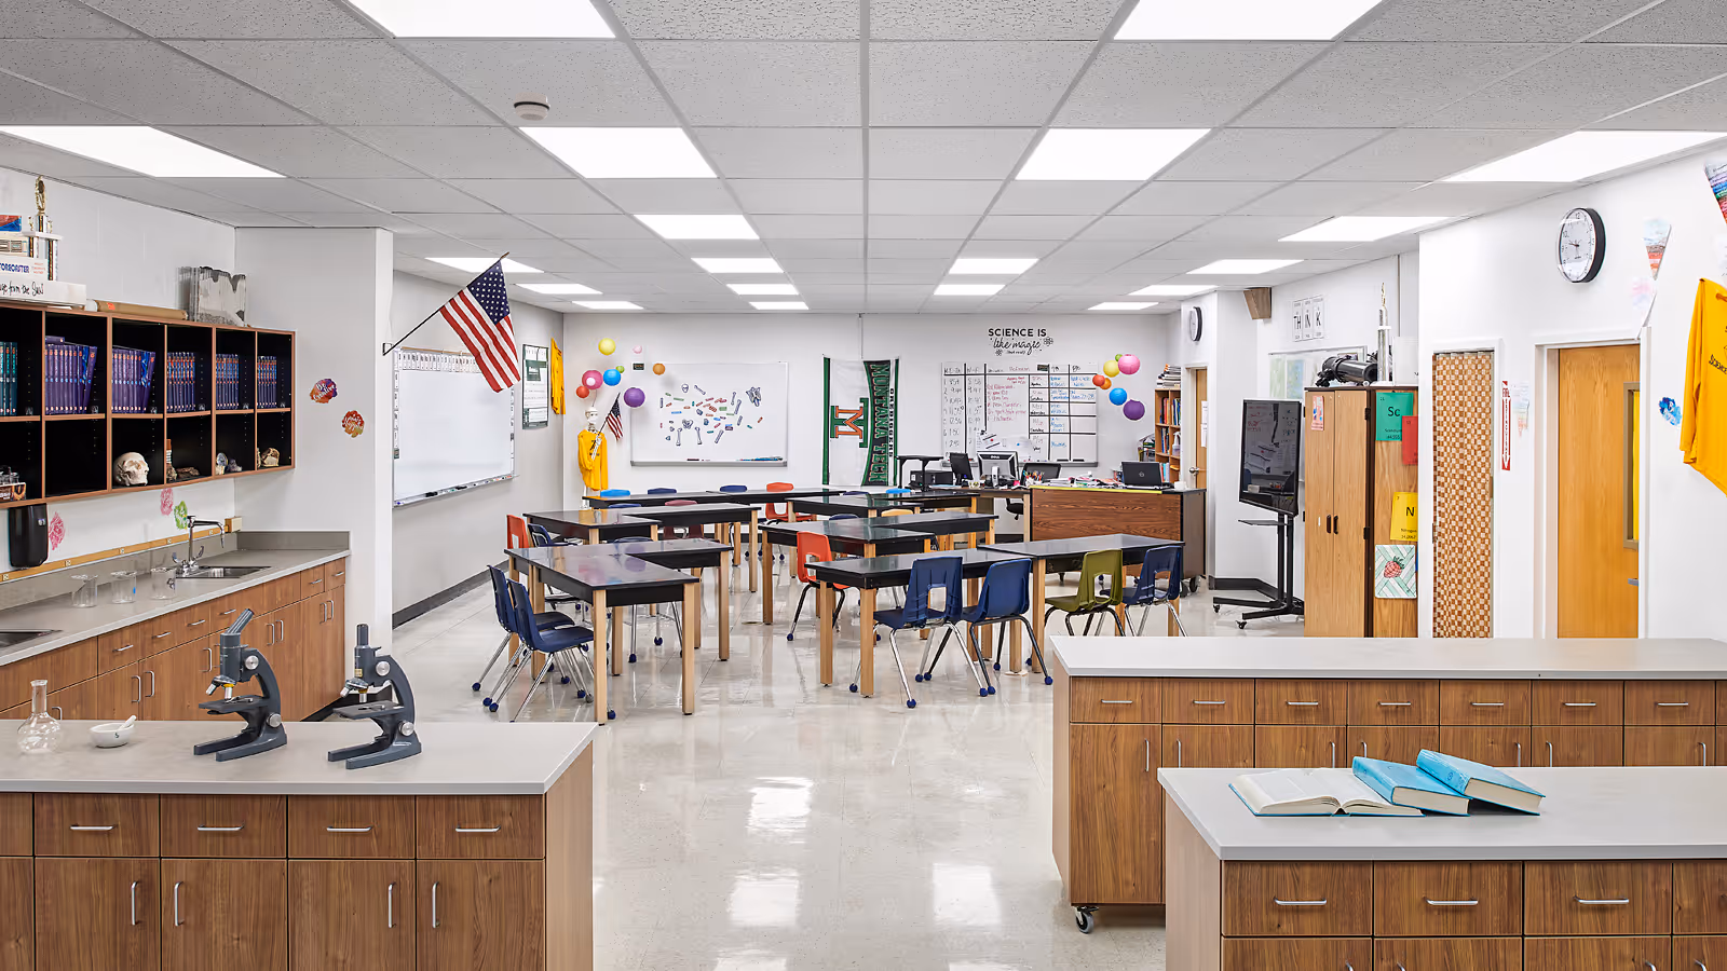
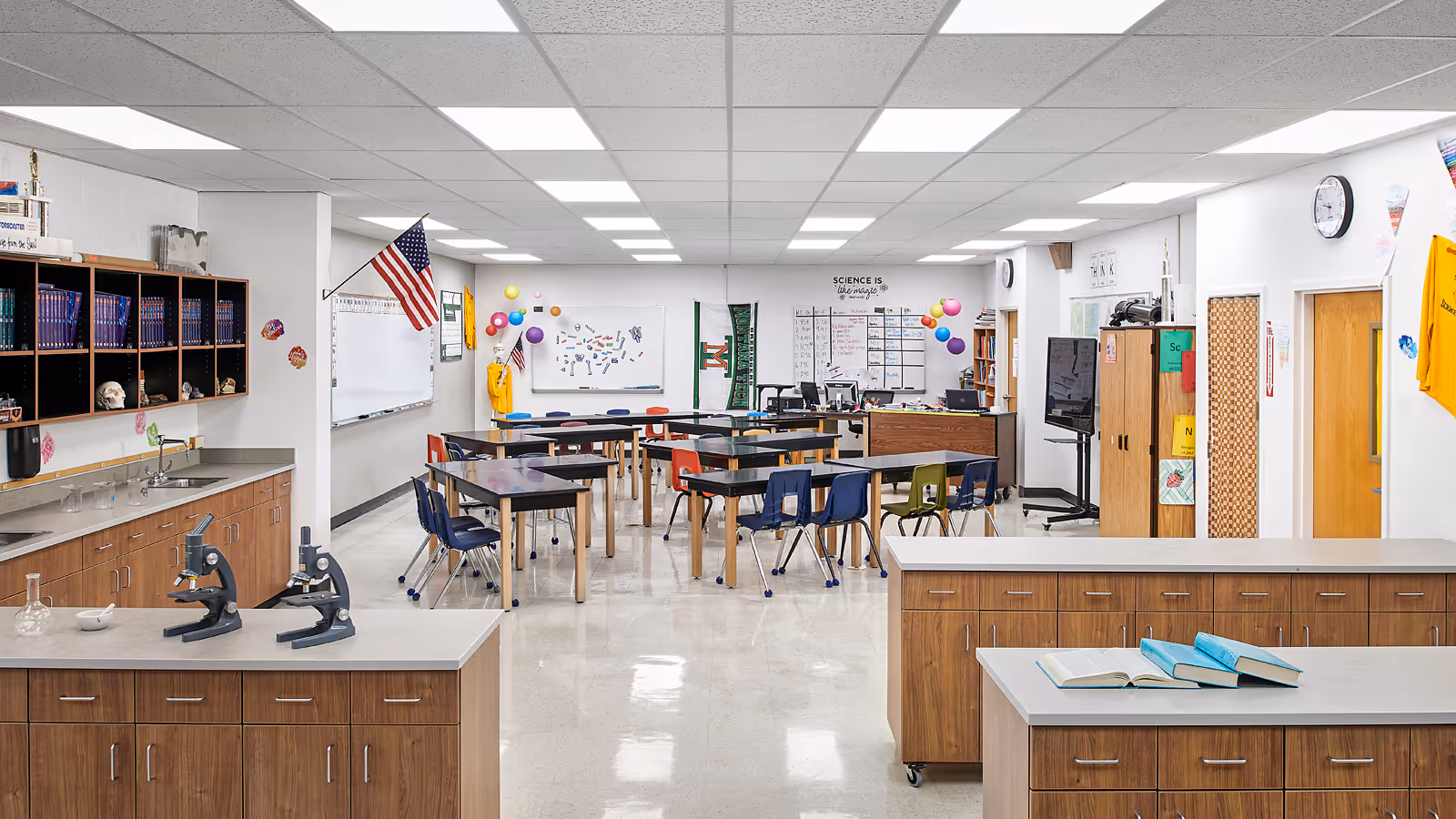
- smoke detector [511,90,552,122]
